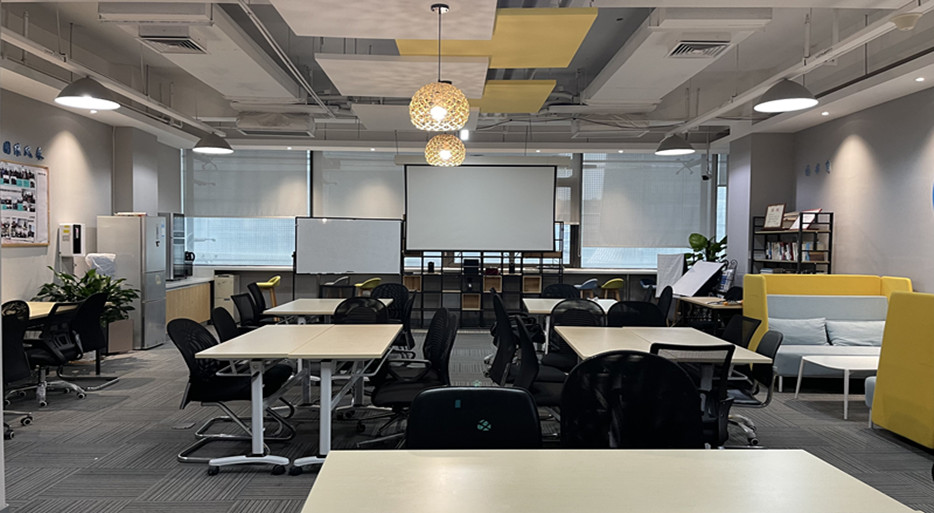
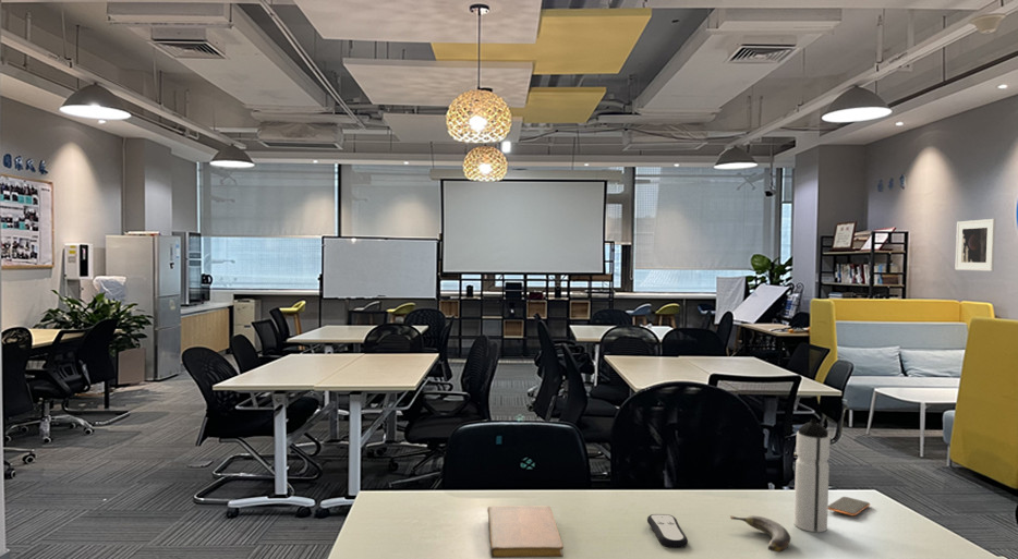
+ smartphone [827,496,871,517]
+ water bottle [793,418,832,533]
+ notebook [486,505,565,559]
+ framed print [954,218,996,271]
+ banana [729,514,791,554]
+ remote control [646,513,689,549]
